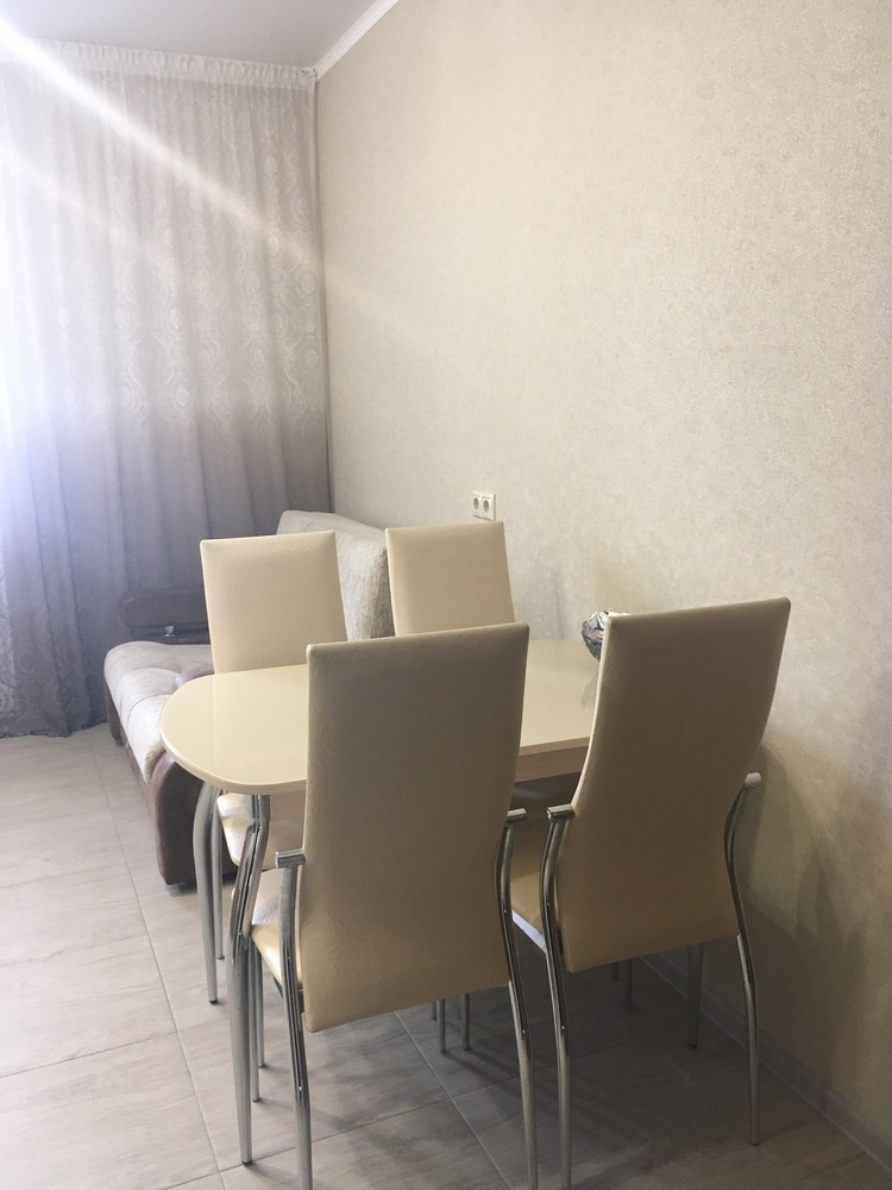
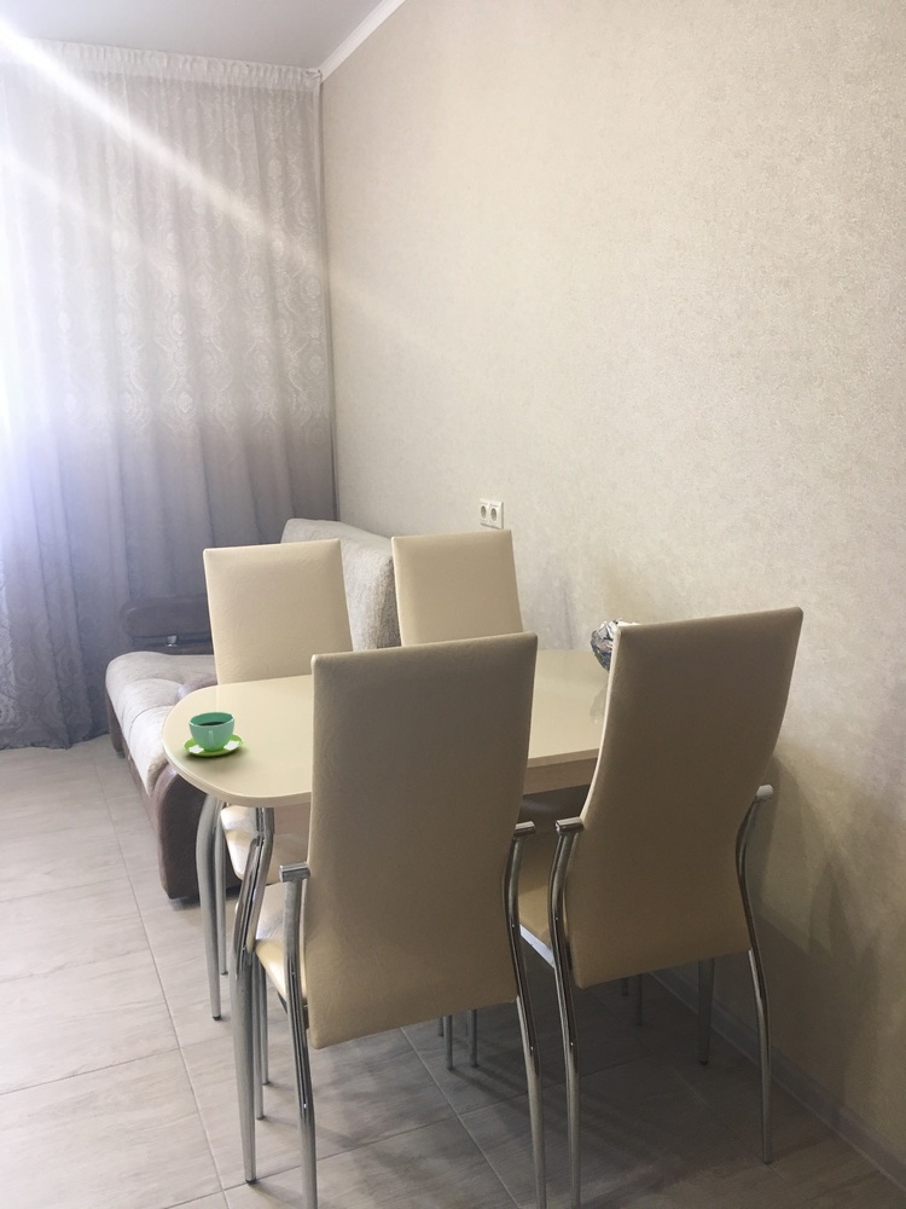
+ cup [181,711,245,758]
